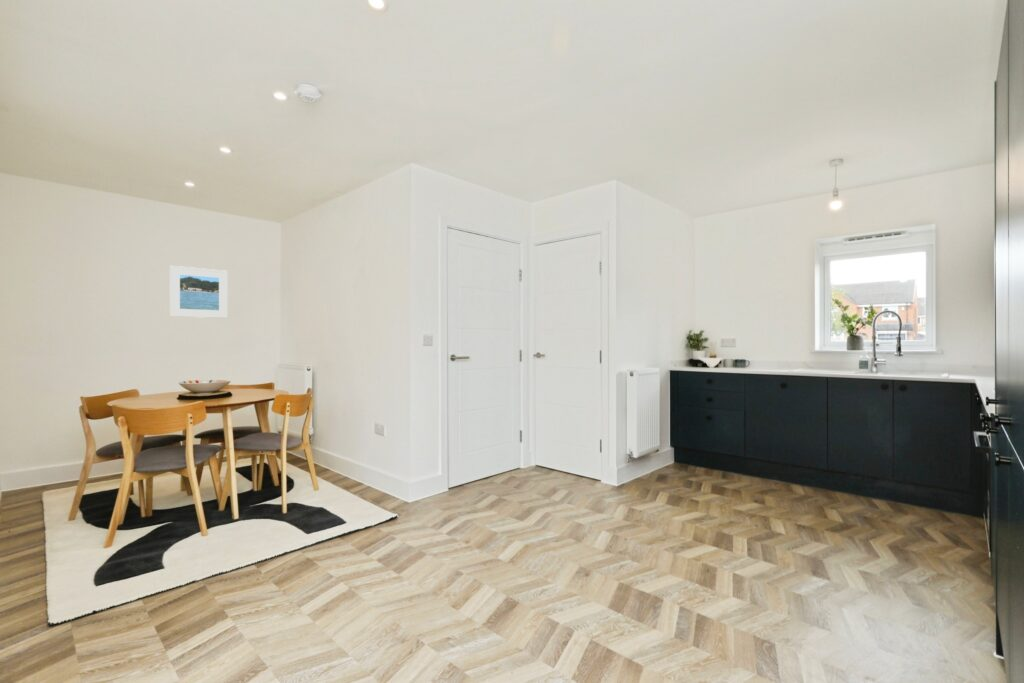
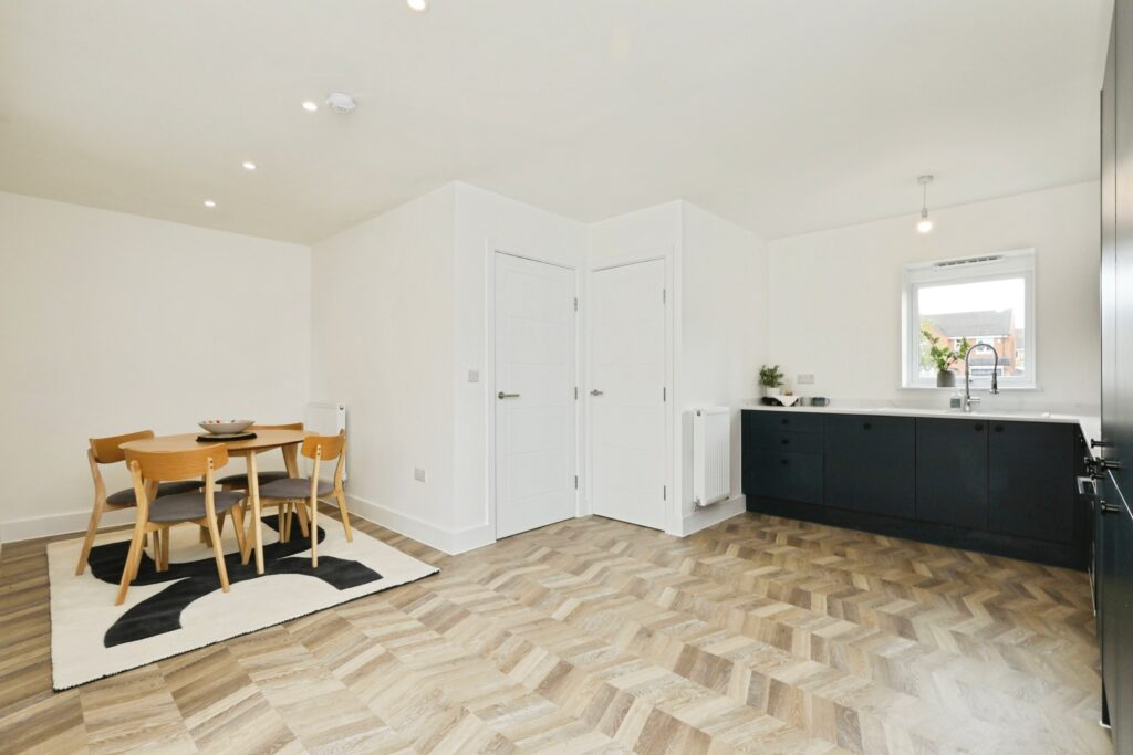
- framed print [169,265,229,319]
